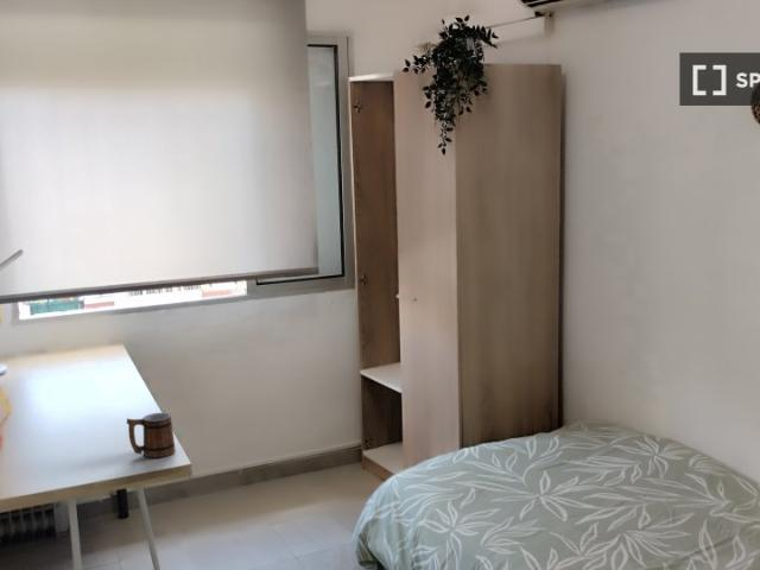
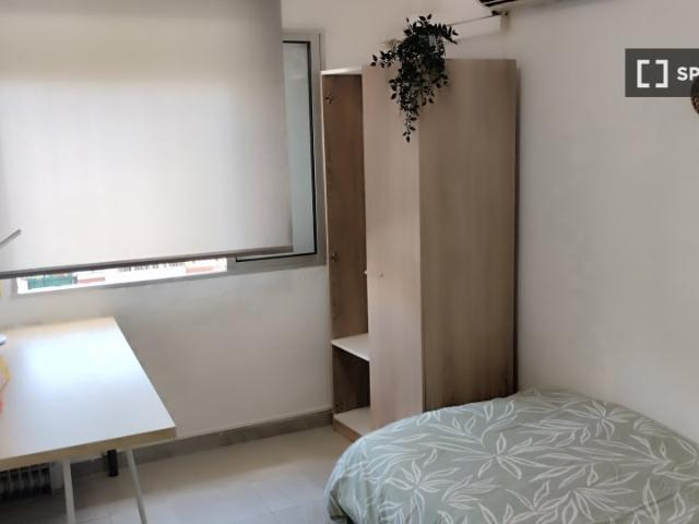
- mug [126,412,177,458]
